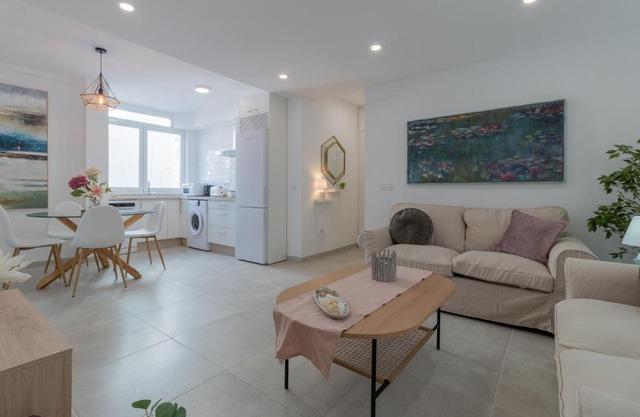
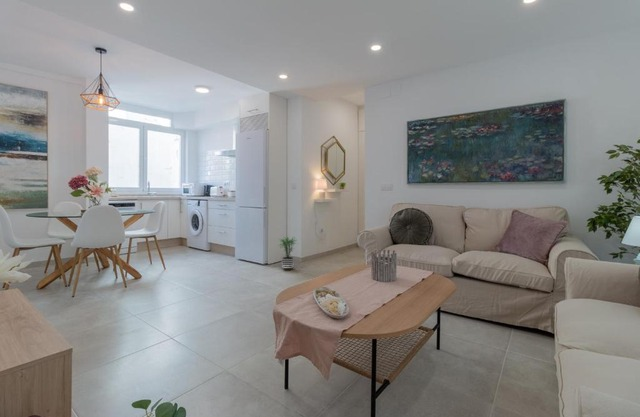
+ potted plant [277,235,299,271]
